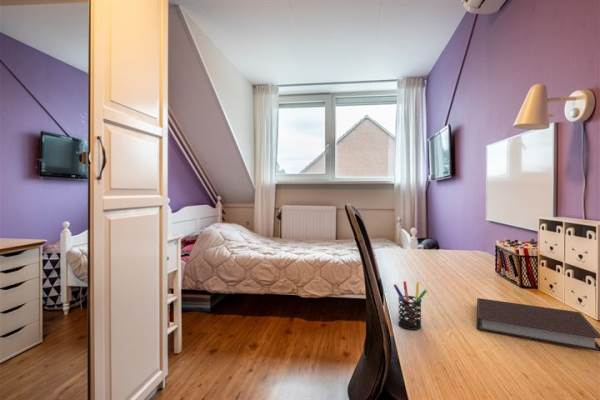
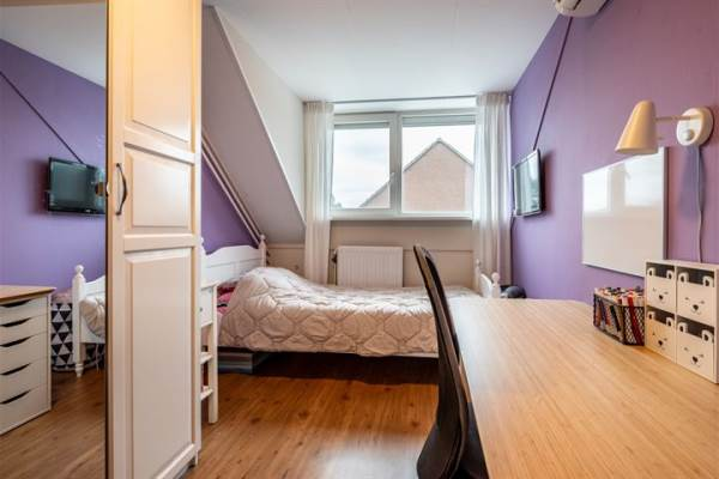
- notebook [476,297,600,352]
- pen holder [392,280,428,331]
